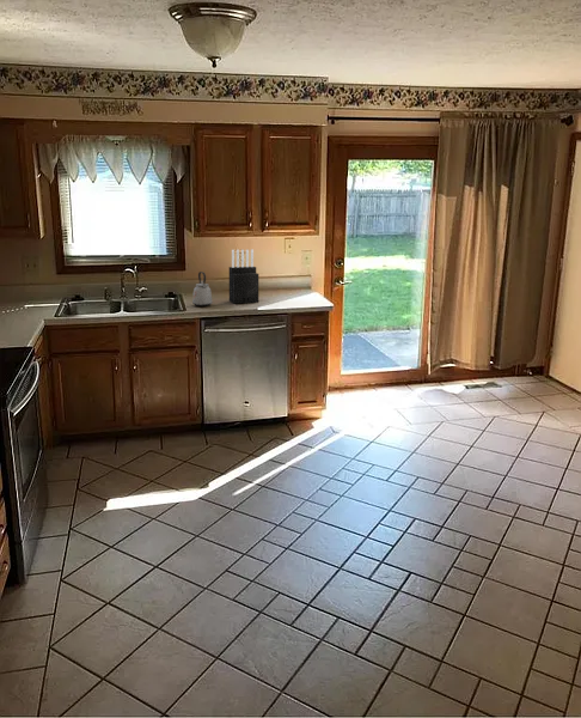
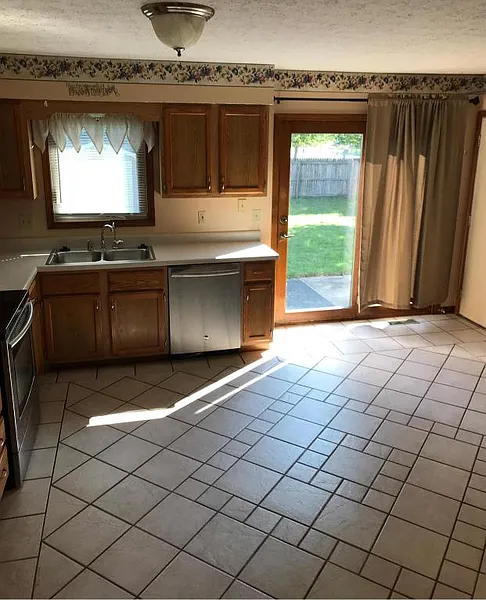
- kettle [191,270,213,308]
- knife block [228,248,259,304]
